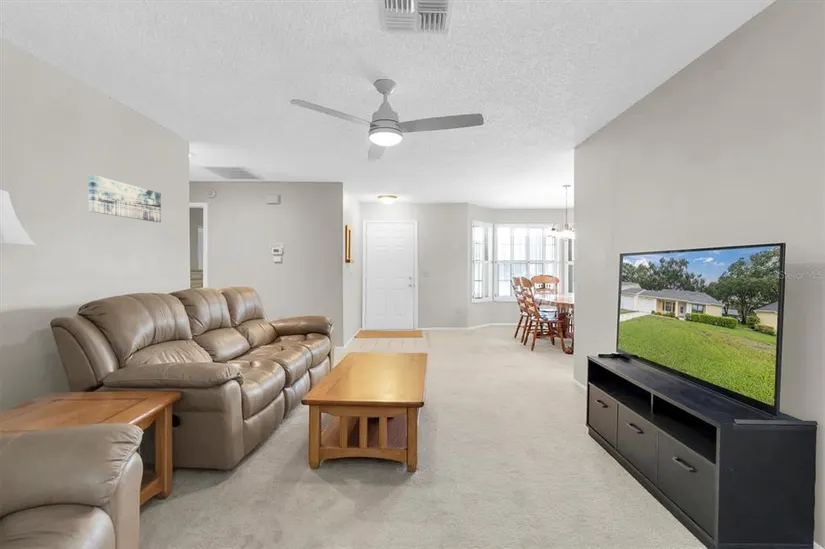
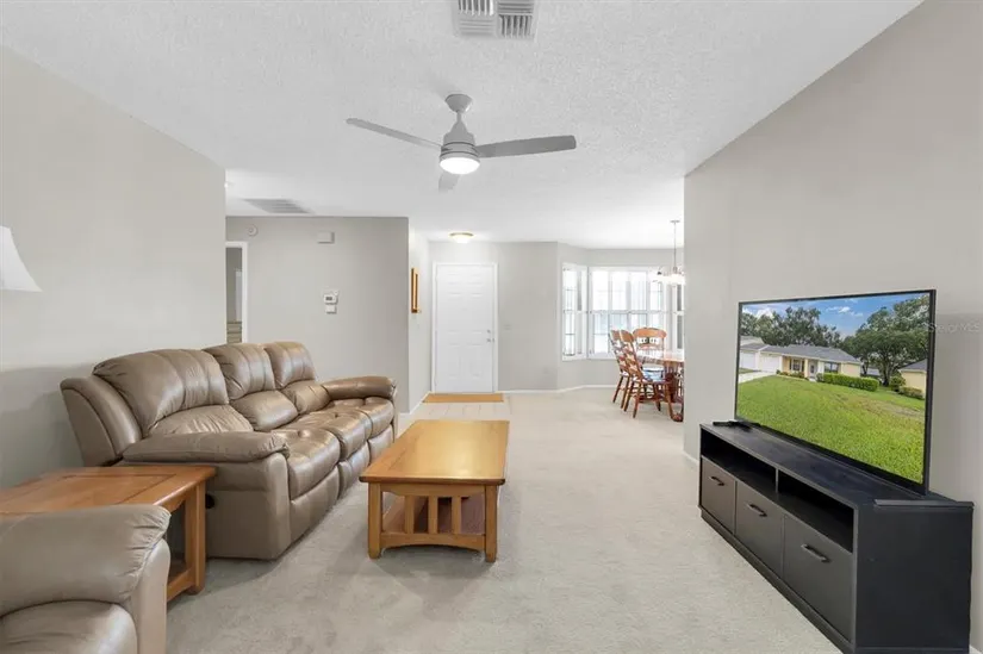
- wall art [87,174,162,223]
